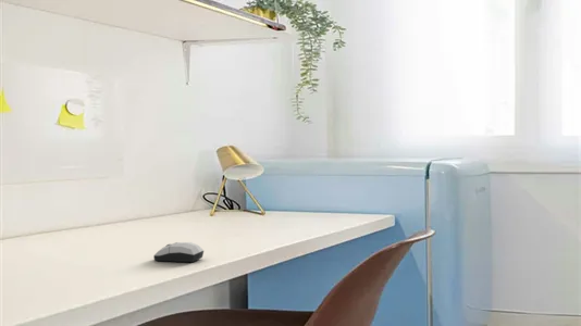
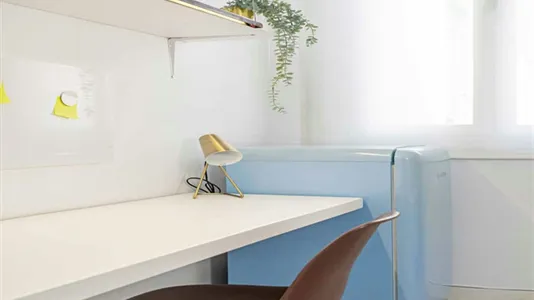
- computer mouse [152,241,205,263]
